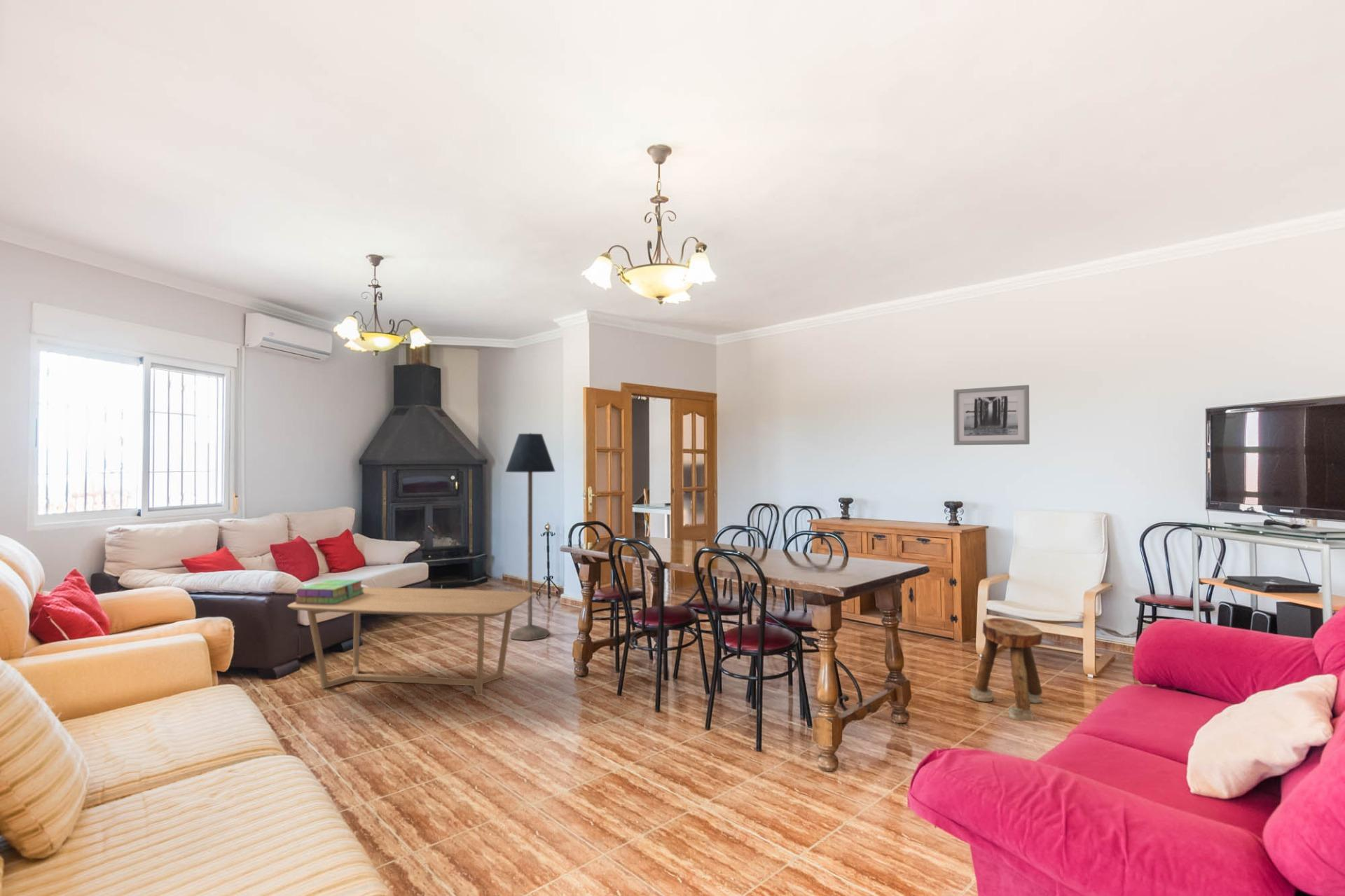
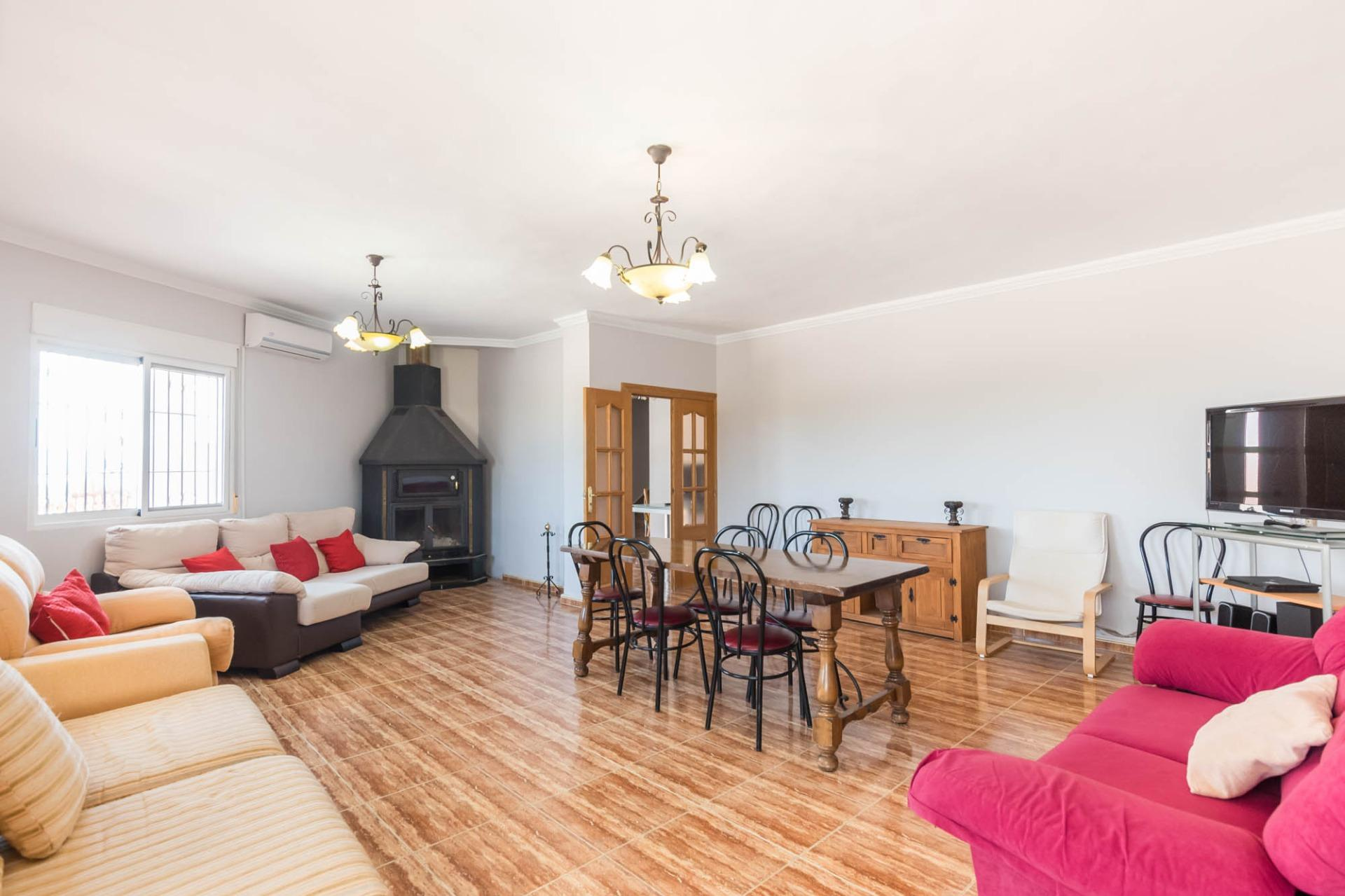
- stool [969,617,1043,721]
- stack of books [294,579,365,604]
- wall art [953,385,1030,446]
- floor lamp [504,432,556,642]
- coffee table [287,587,532,696]
